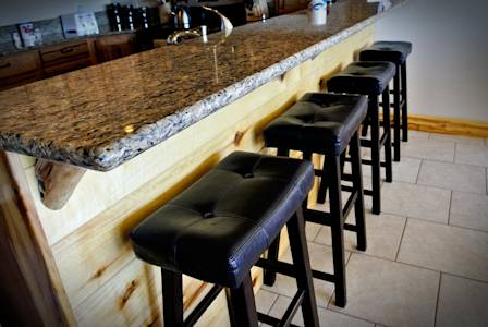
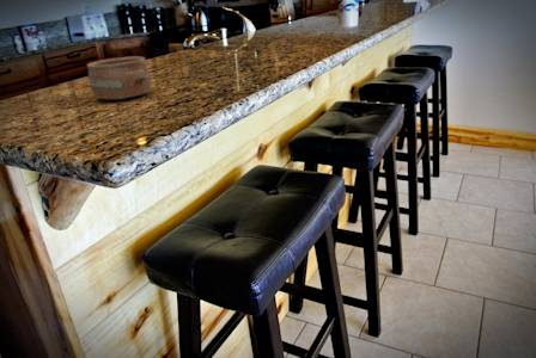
+ pottery [86,55,152,100]
